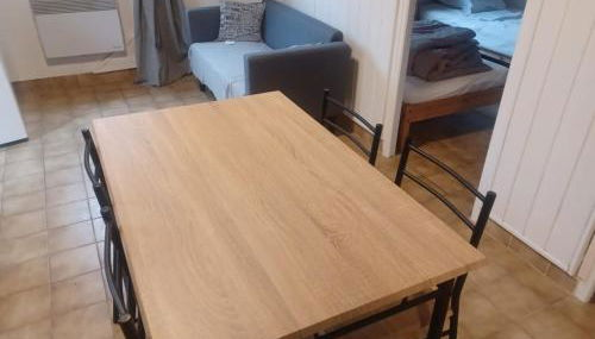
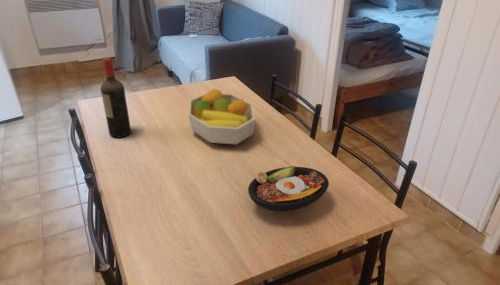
+ fruit bowl [188,88,257,145]
+ wine bottle [100,56,132,139]
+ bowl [247,165,330,212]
